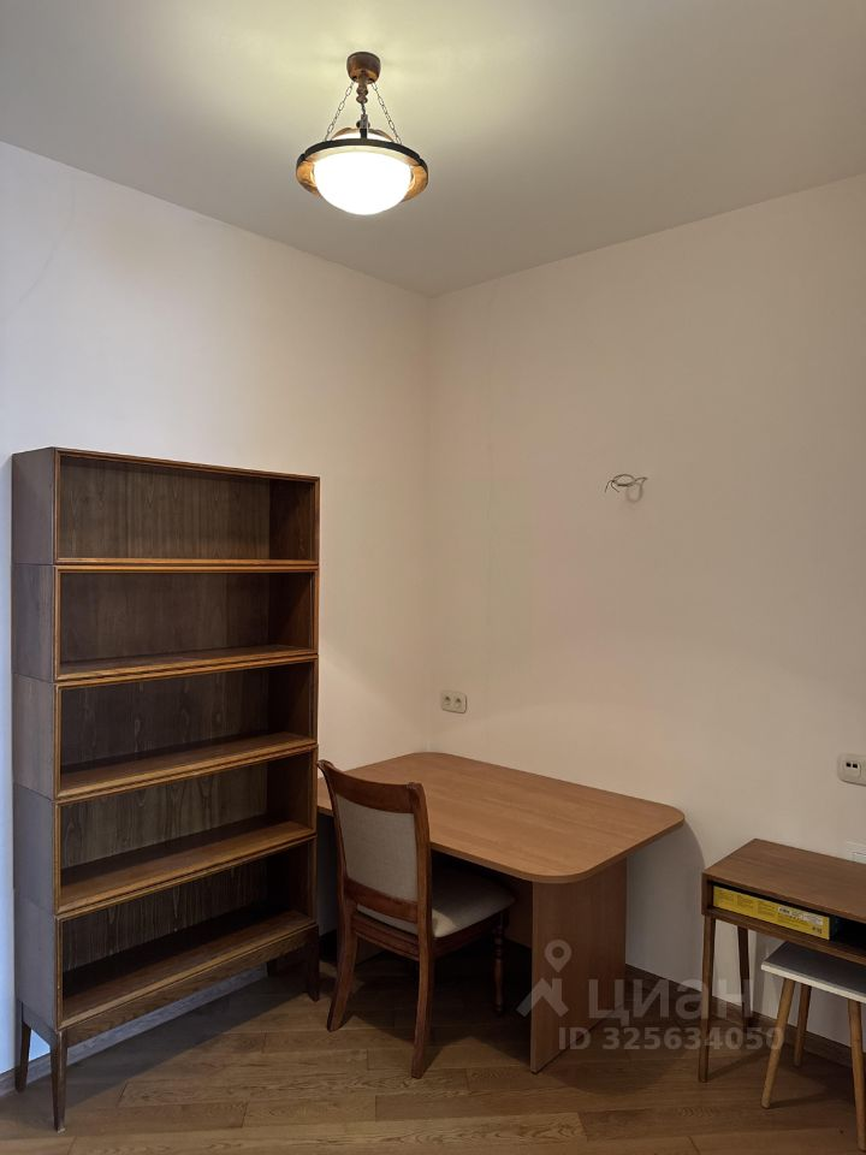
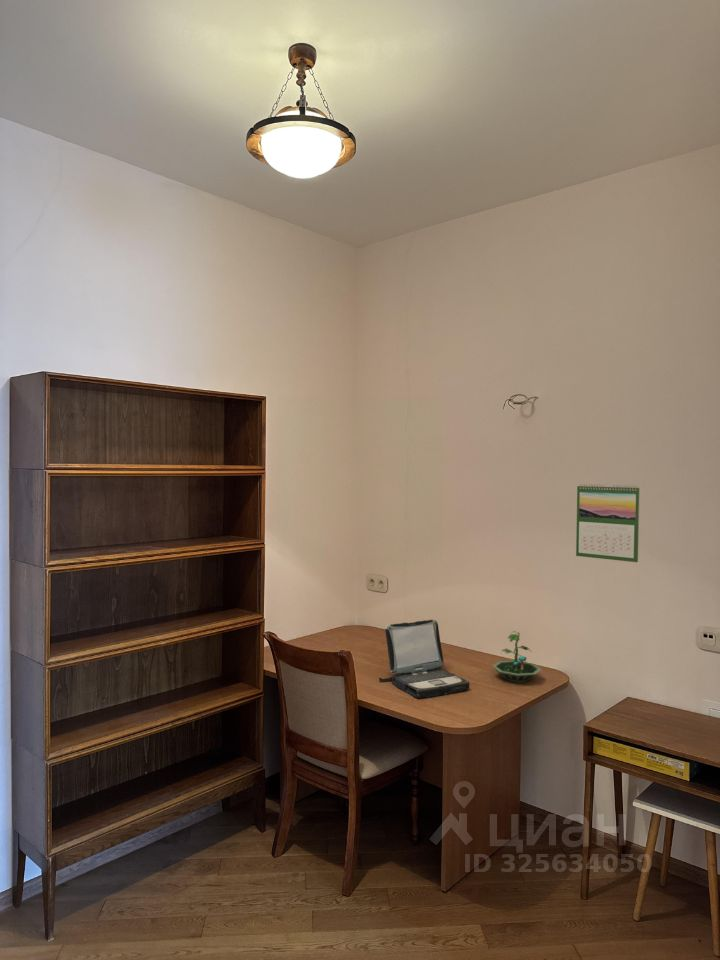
+ terrarium [491,630,543,684]
+ calendar [575,482,640,563]
+ laptop [378,619,471,699]
